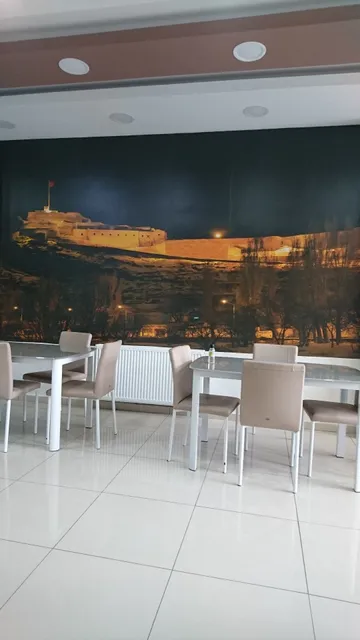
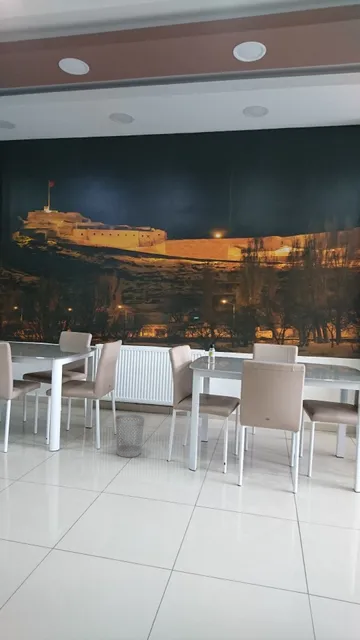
+ wastebasket [114,413,145,458]
